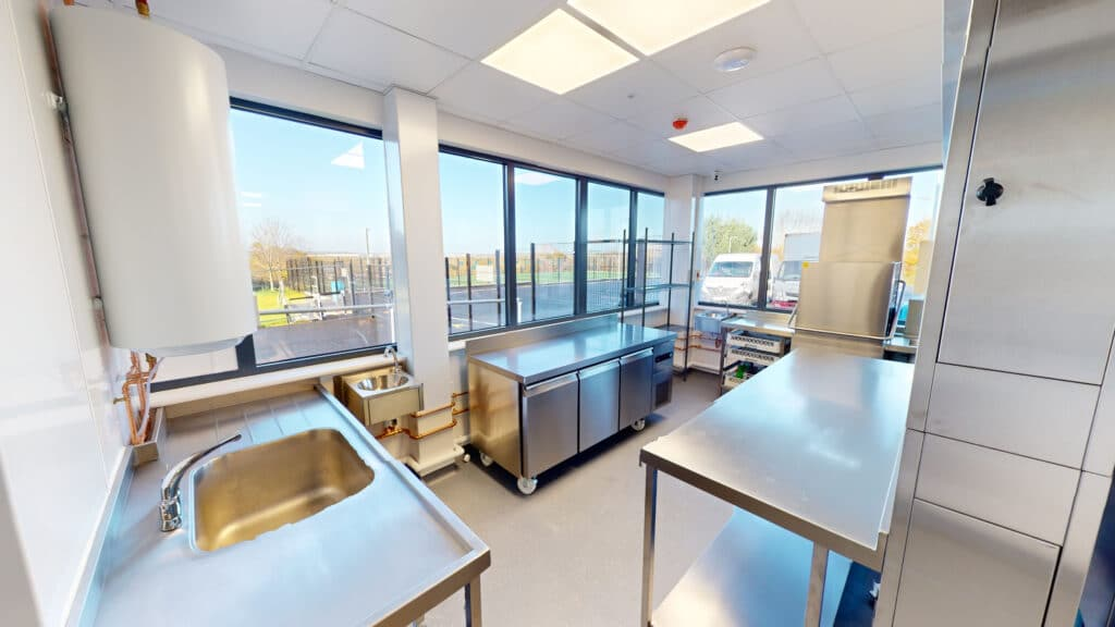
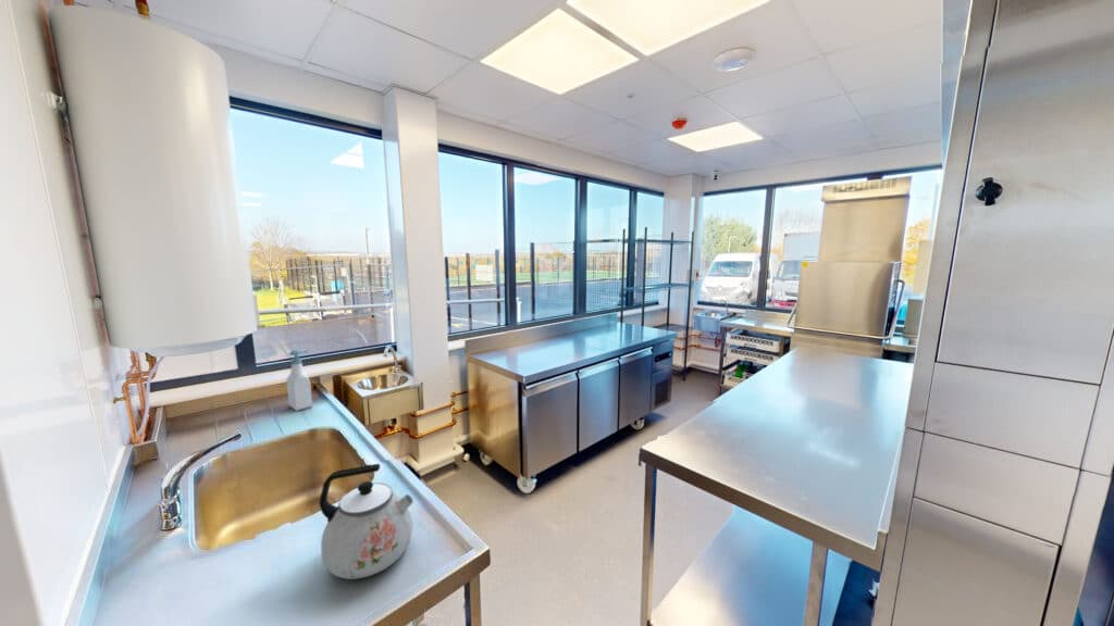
+ soap bottle [285,349,313,412]
+ kettle [319,463,414,580]
